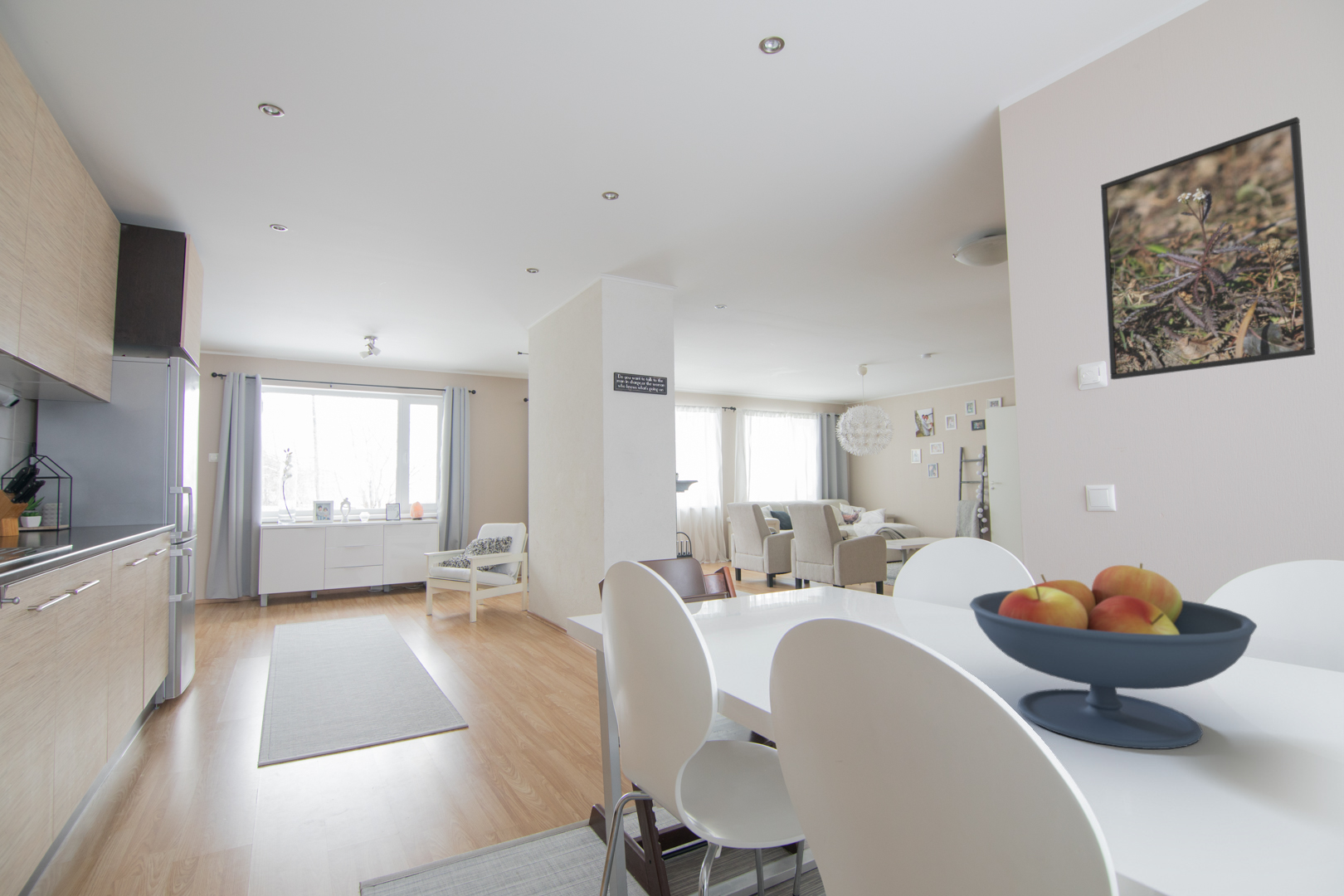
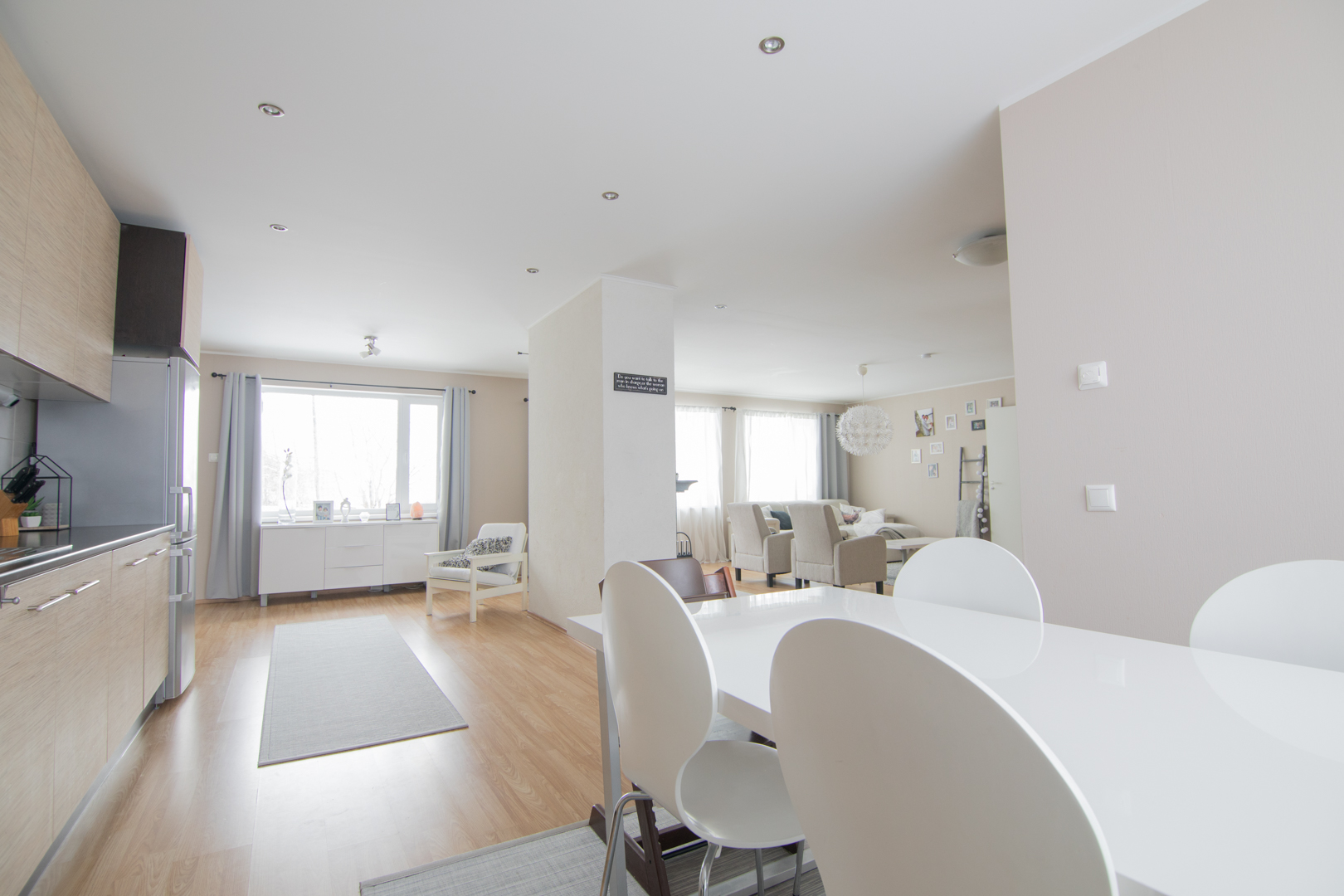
- fruit bowl [969,562,1258,750]
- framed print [1100,116,1316,380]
